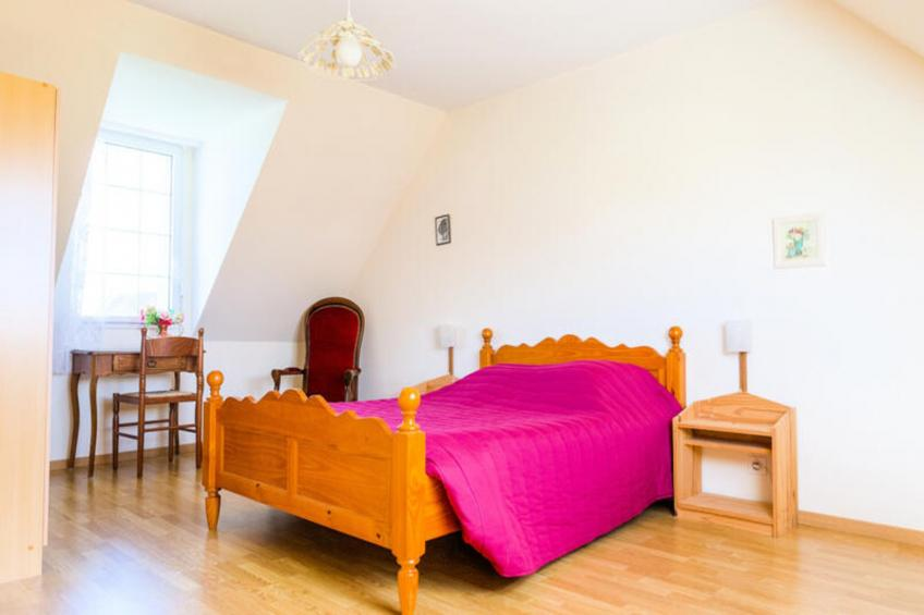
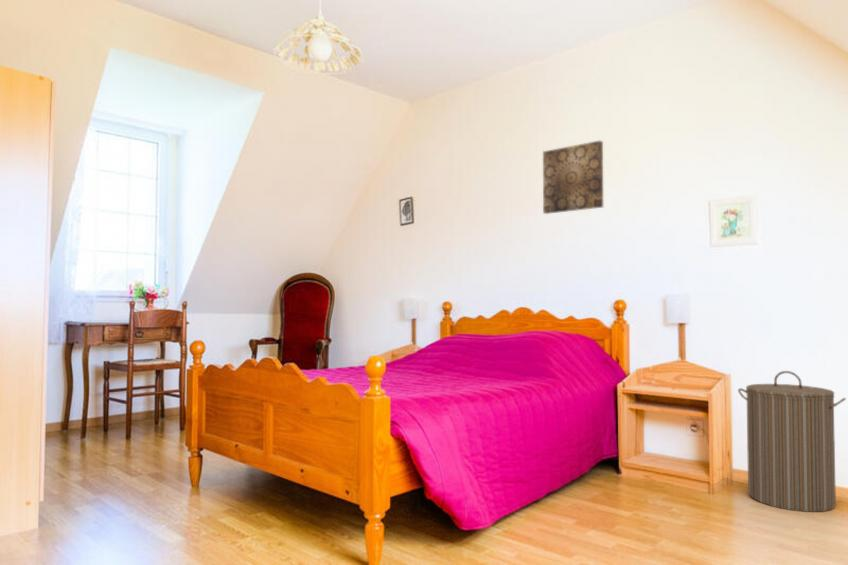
+ wall art [542,140,604,215]
+ laundry hamper [737,370,847,513]
